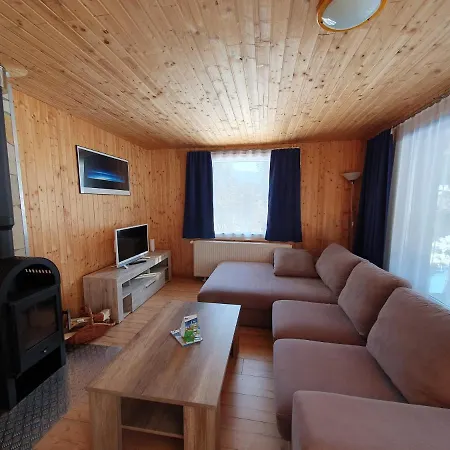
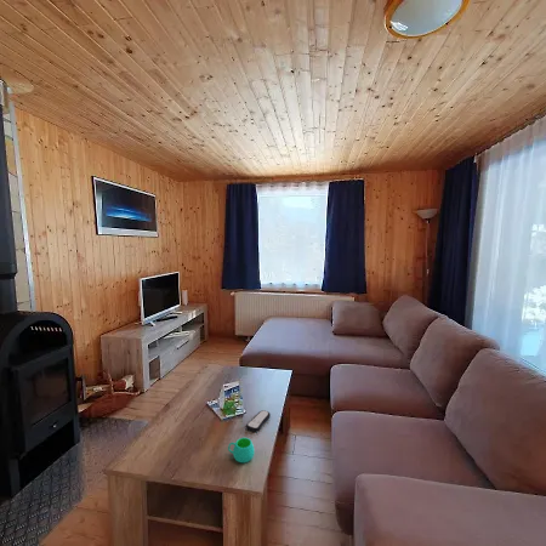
+ remote control [245,409,272,433]
+ mug [227,437,256,463]
